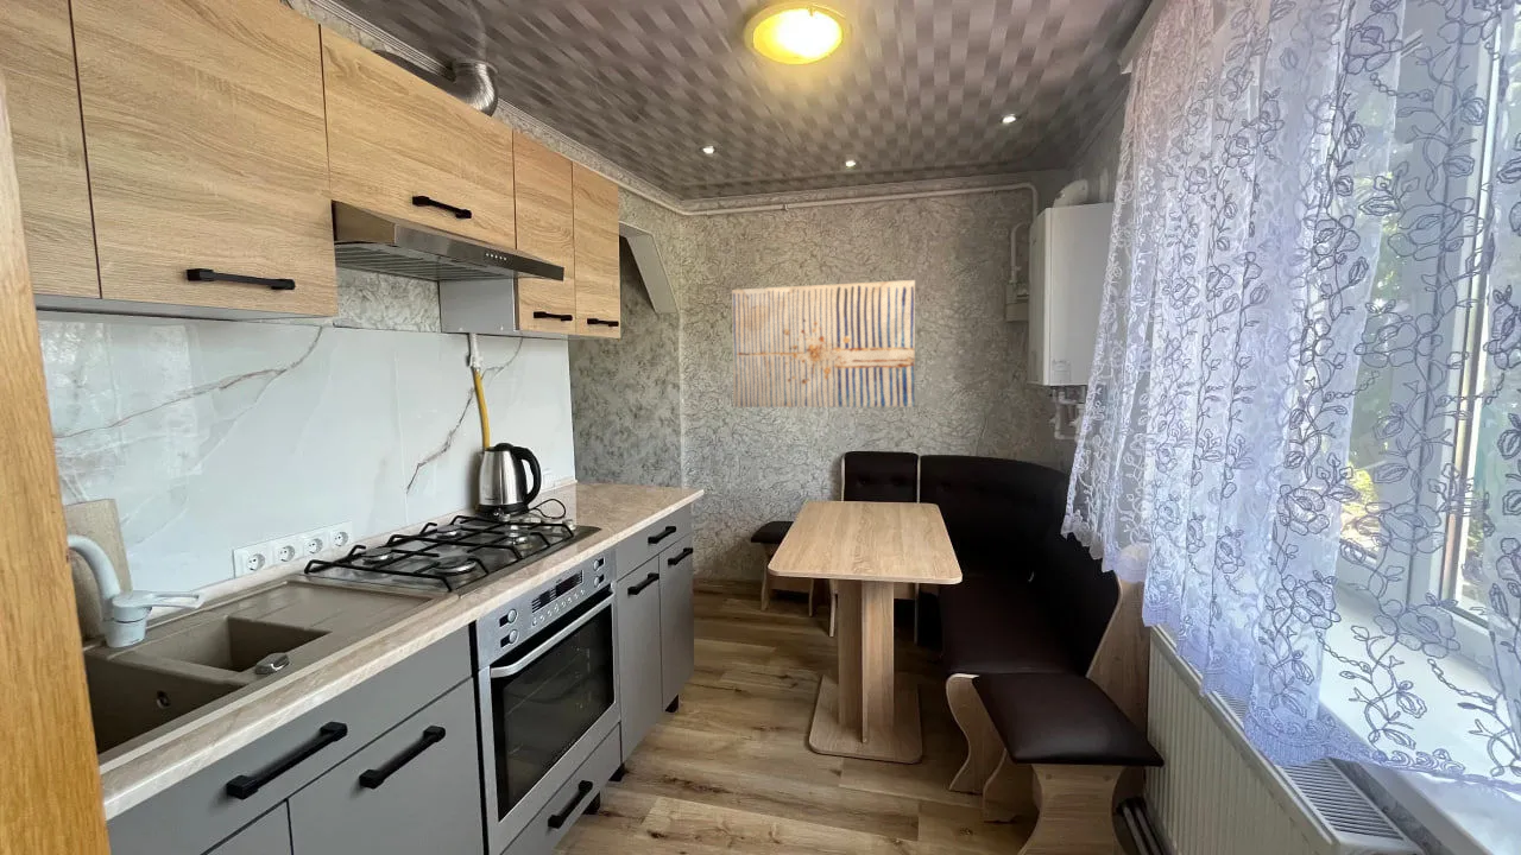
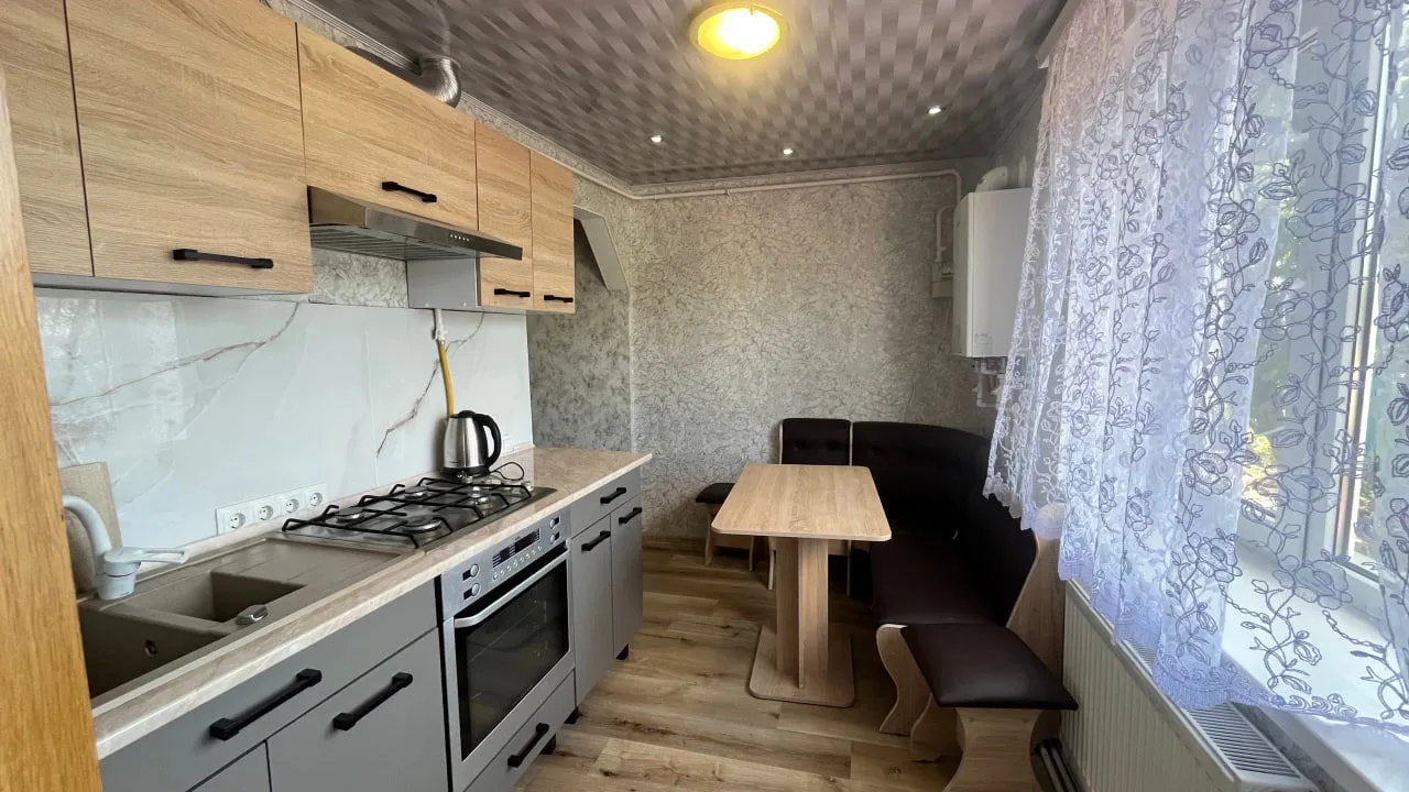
- wall art [731,279,916,408]
